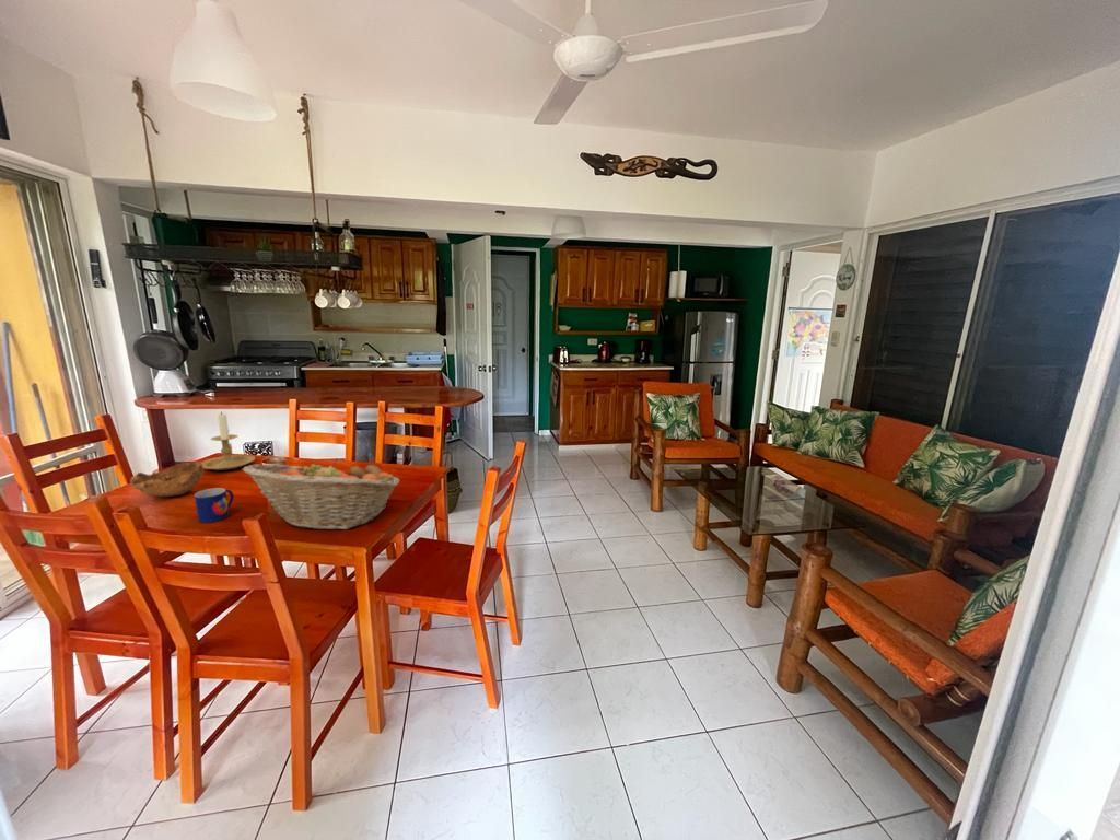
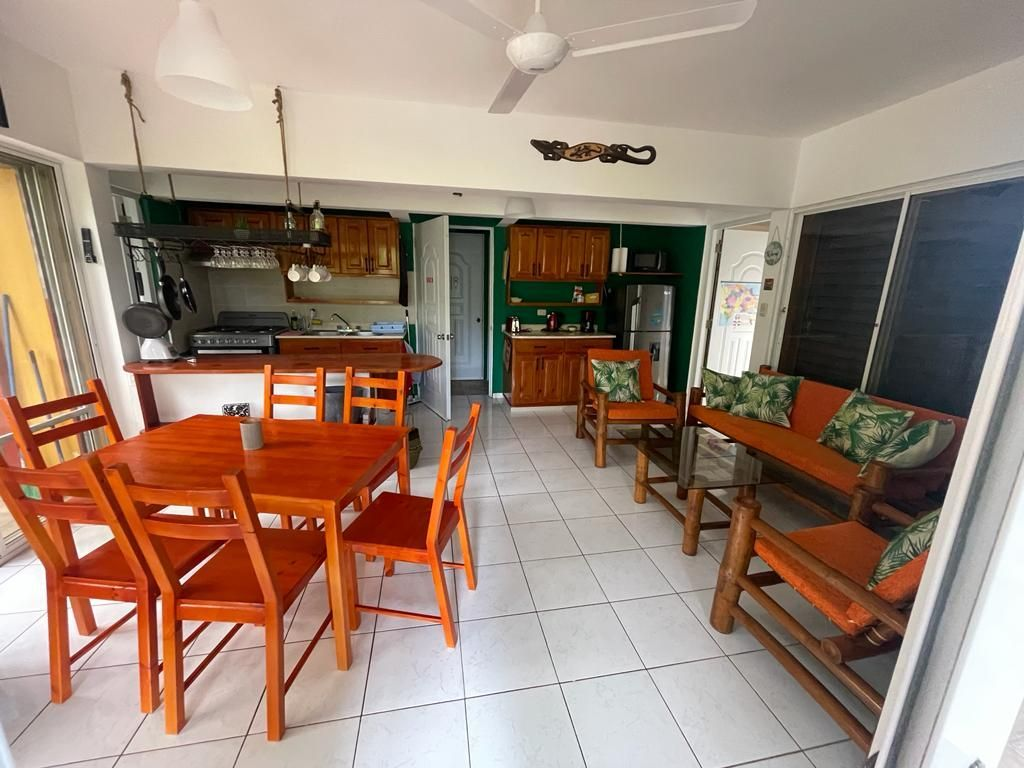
- candle holder [200,411,256,471]
- mug [194,487,235,524]
- bowl [129,460,205,498]
- fruit basket [242,457,401,530]
